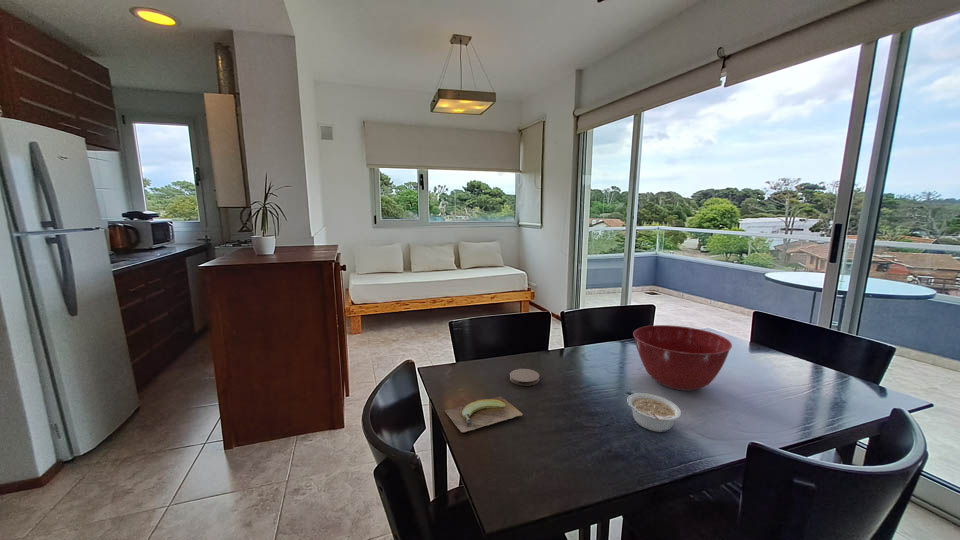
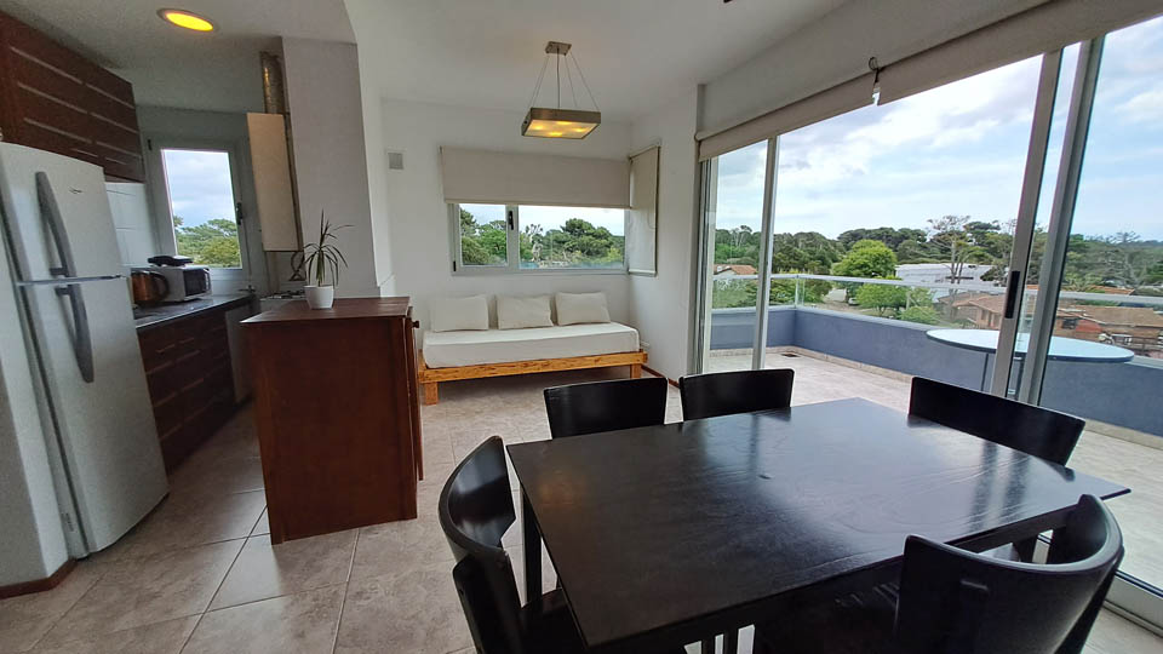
- mixing bowl [632,324,733,392]
- banana [444,395,524,433]
- legume [626,392,682,433]
- coaster [509,368,540,387]
